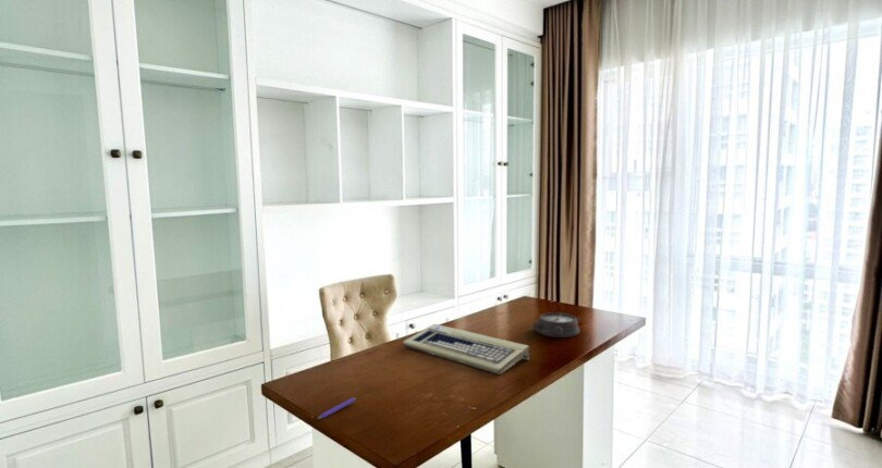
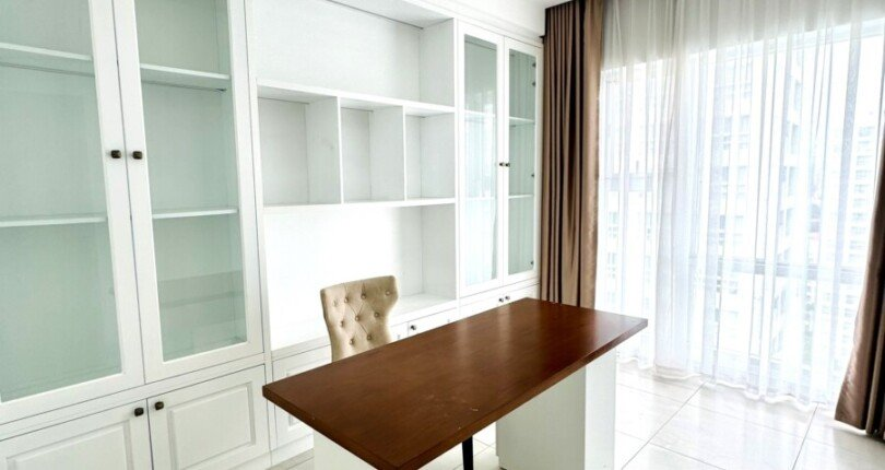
- pen [317,397,357,420]
- computer keyboard [402,323,531,375]
- alarm clock [527,311,581,338]
